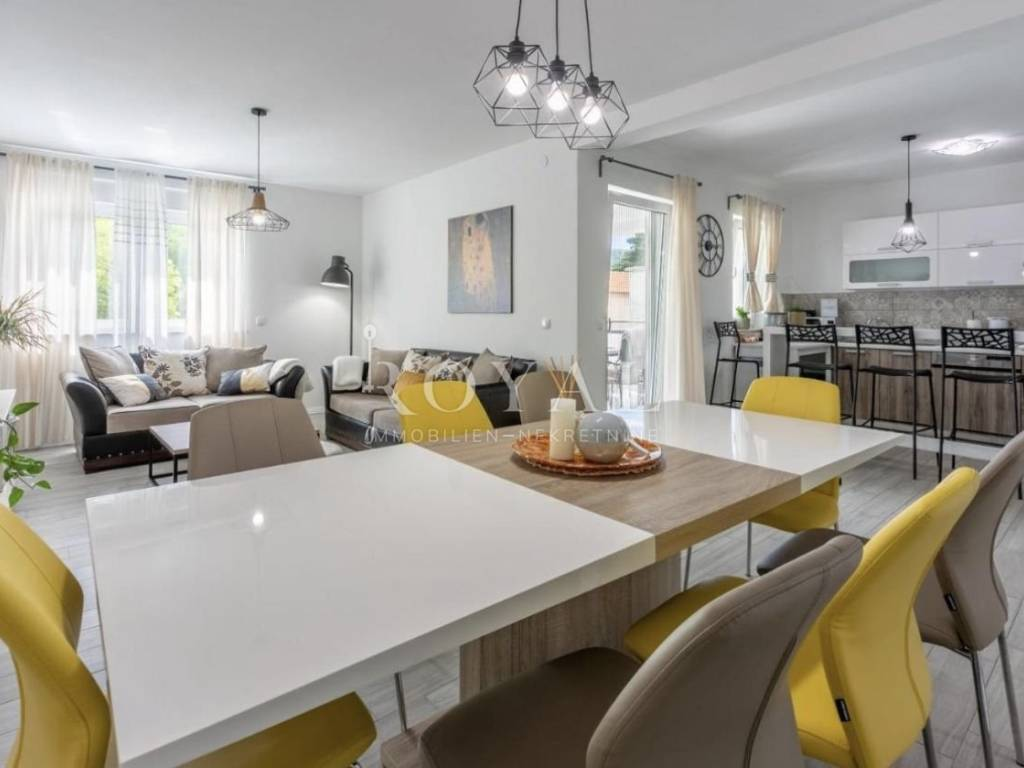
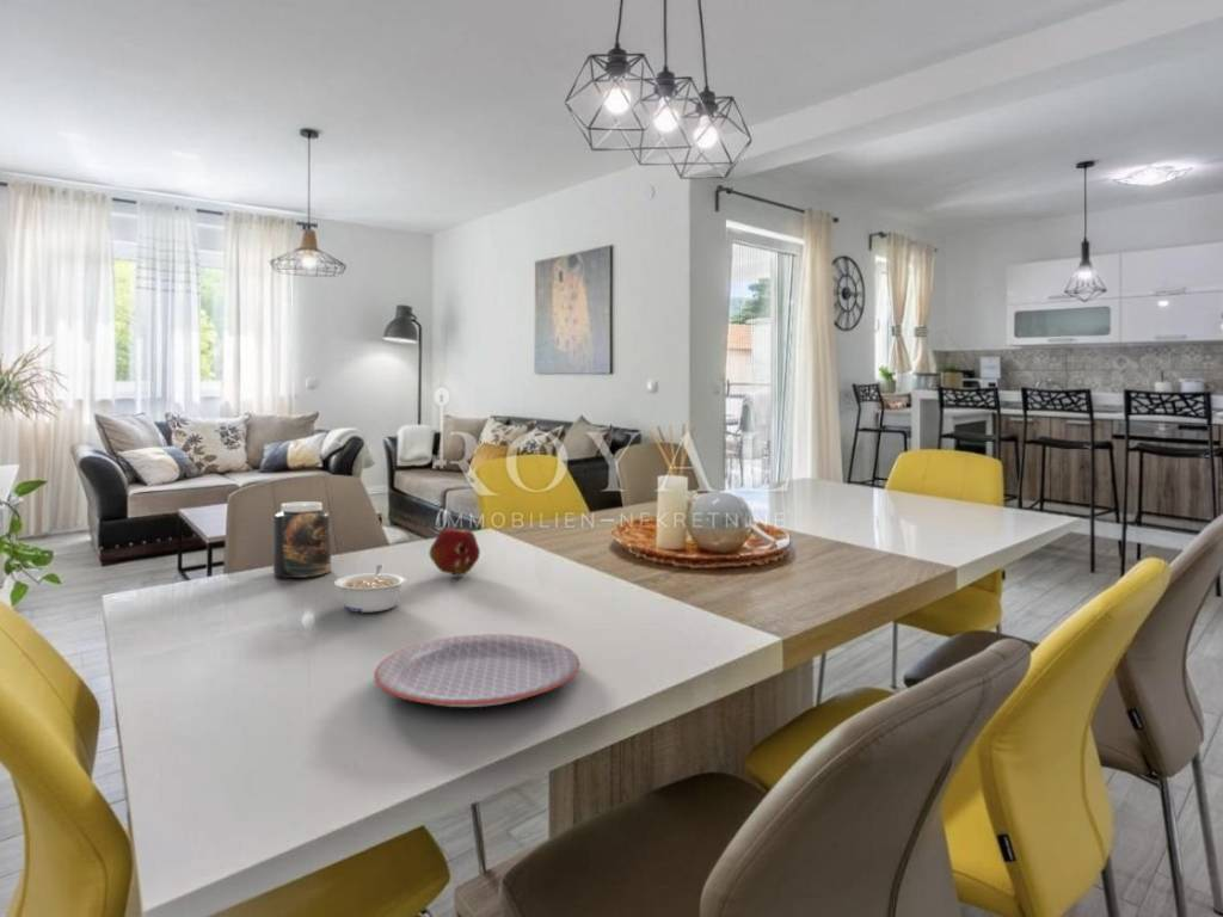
+ plate [373,633,580,708]
+ jar [272,500,332,579]
+ fruit [428,528,481,577]
+ legume [333,564,407,614]
